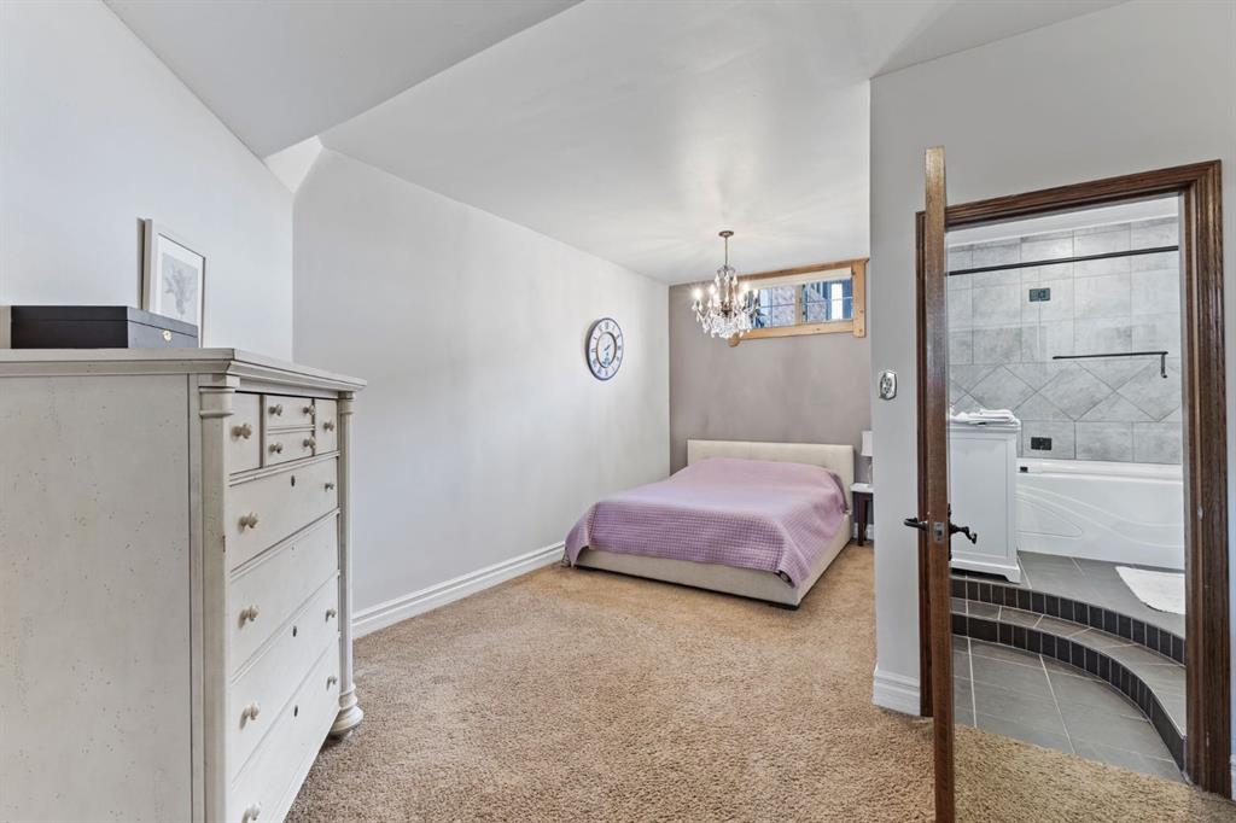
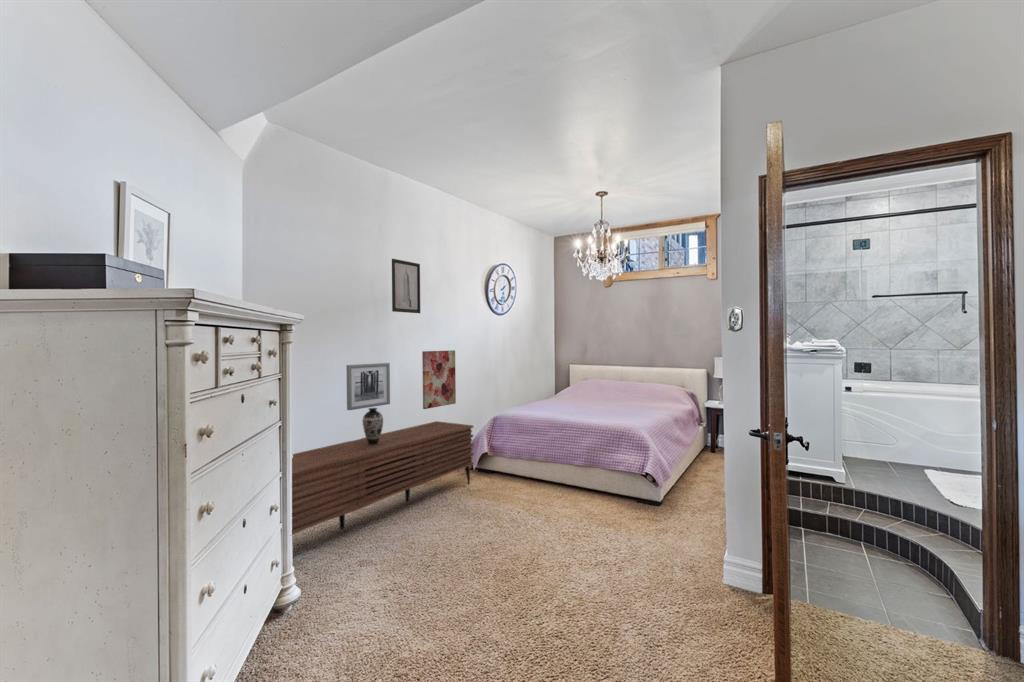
+ sideboard [291,420,475,536]
+ wall art [421,349,457,410]
+ wall art [391,258,421,314]
+ decorative vase [361,407,384,445]
+ wall art [345,362,391,411]
